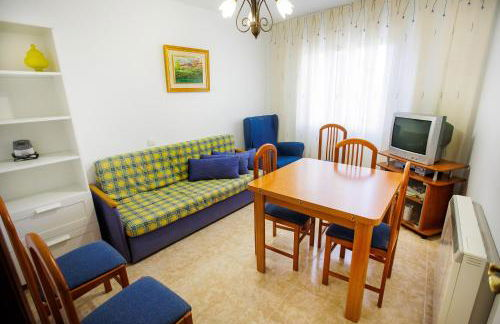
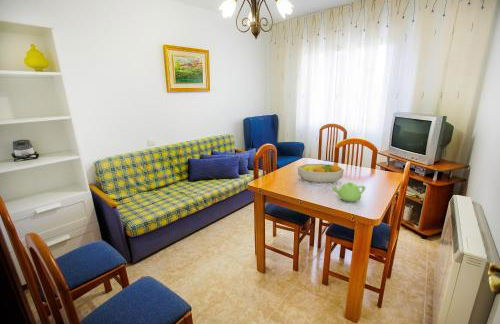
+ teapot [331,181,366,203]
+ fruit bowl [296,163,345,184]
